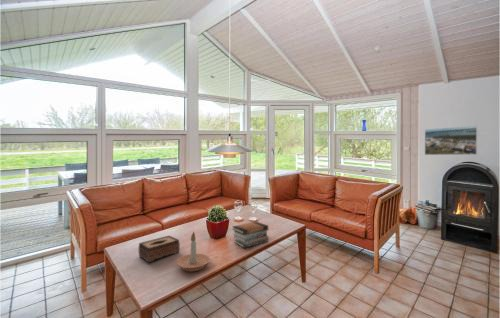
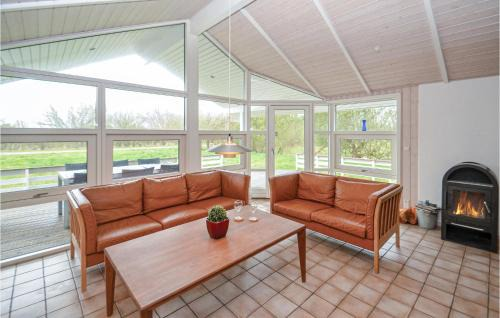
- candle holder [176,230,211,272]
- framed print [424,125,478,156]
- book stack [231,221,270,249]
- tissue box [138,235,181,263]
